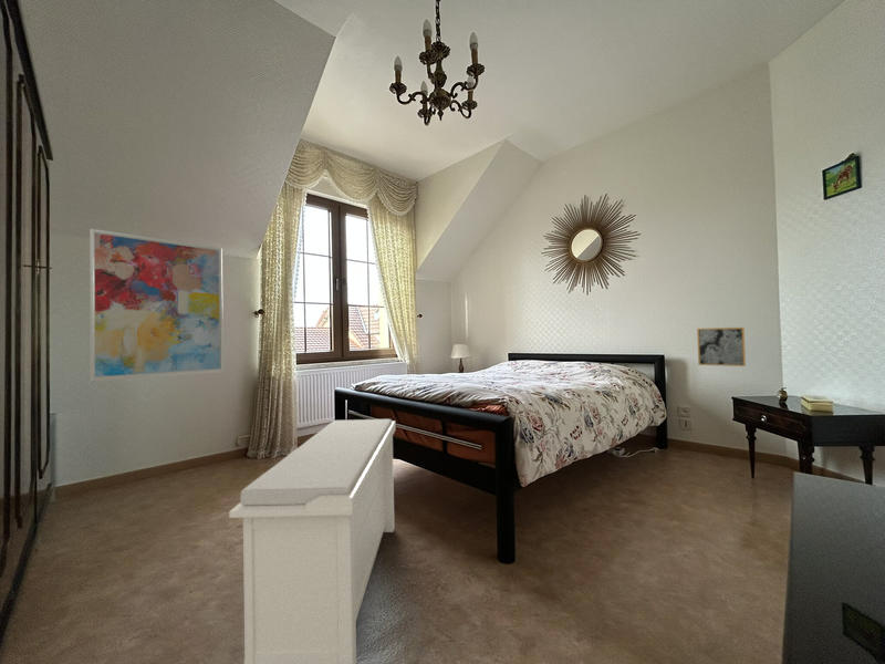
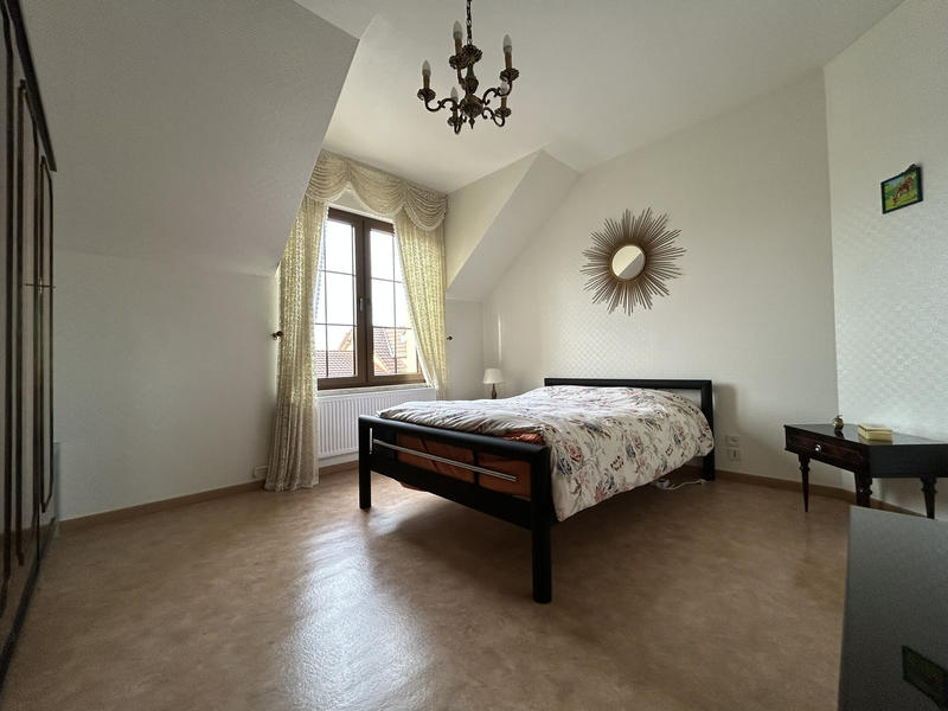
- bench [228,418,397,664]
- wall art [88,228,225,382]
- wall art [696,326,747,367]
